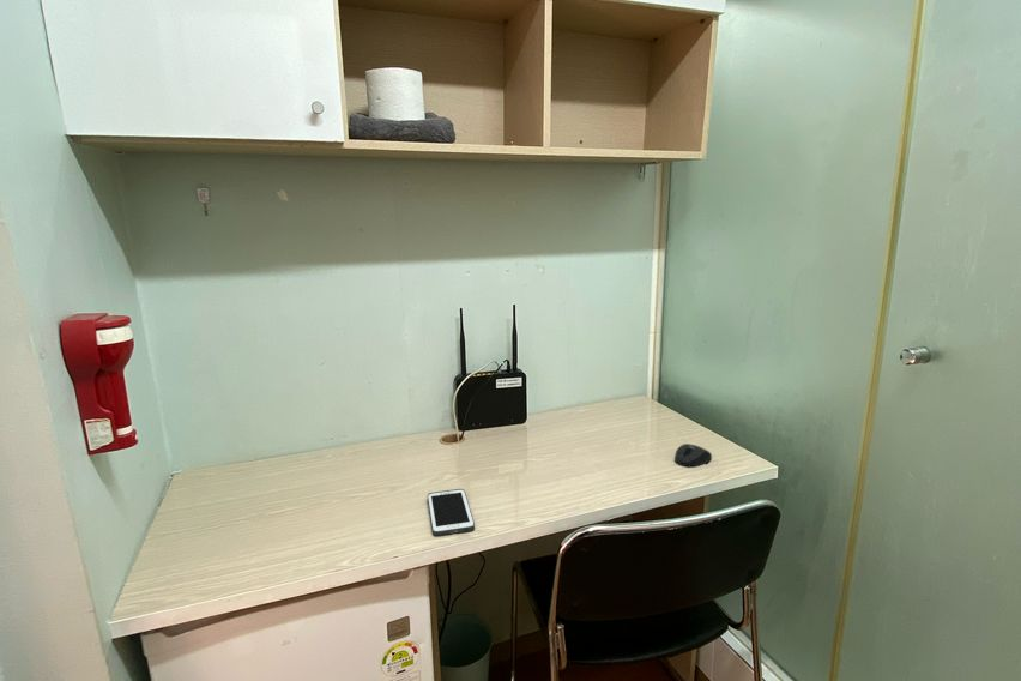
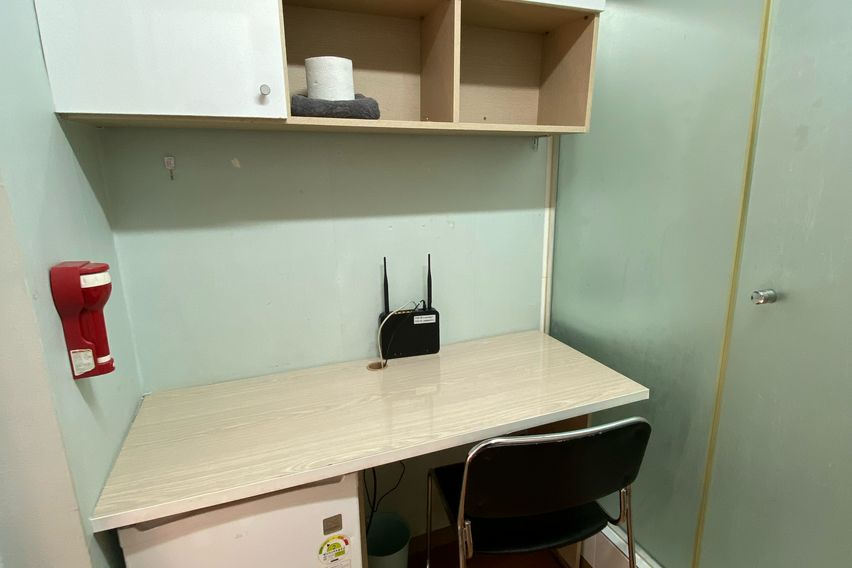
- cell phone [427,488,476,537]
- mouse [673,442,713,468]
